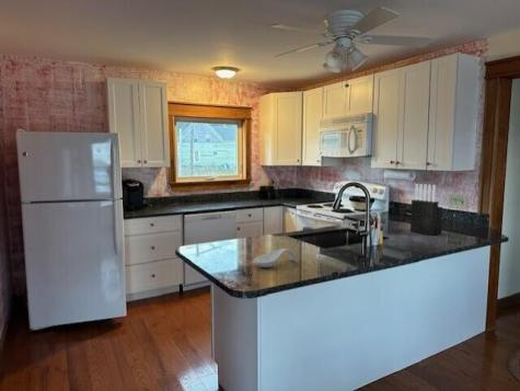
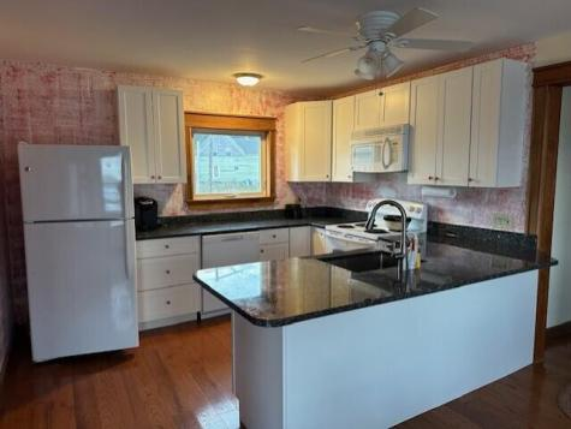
- knife block [409,183,443,237]
- spoon rest [253,248,298,268]
